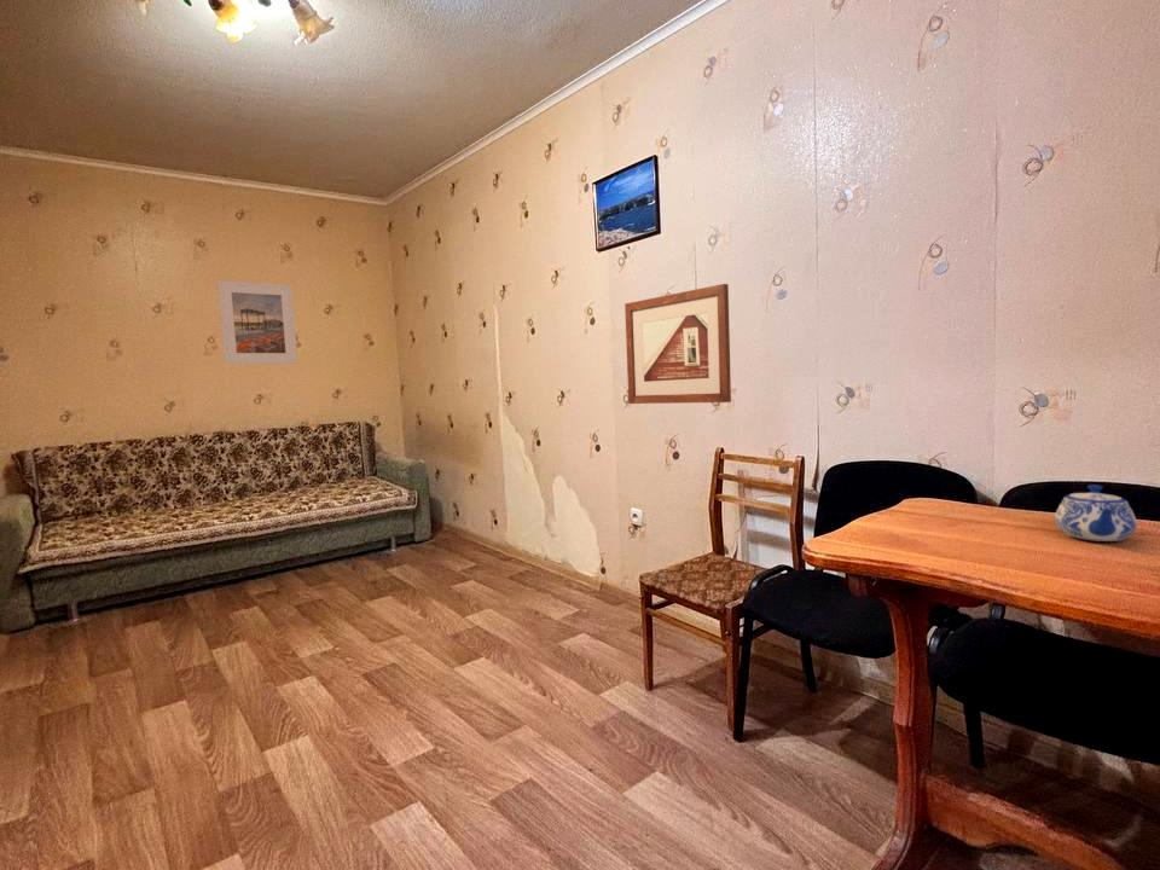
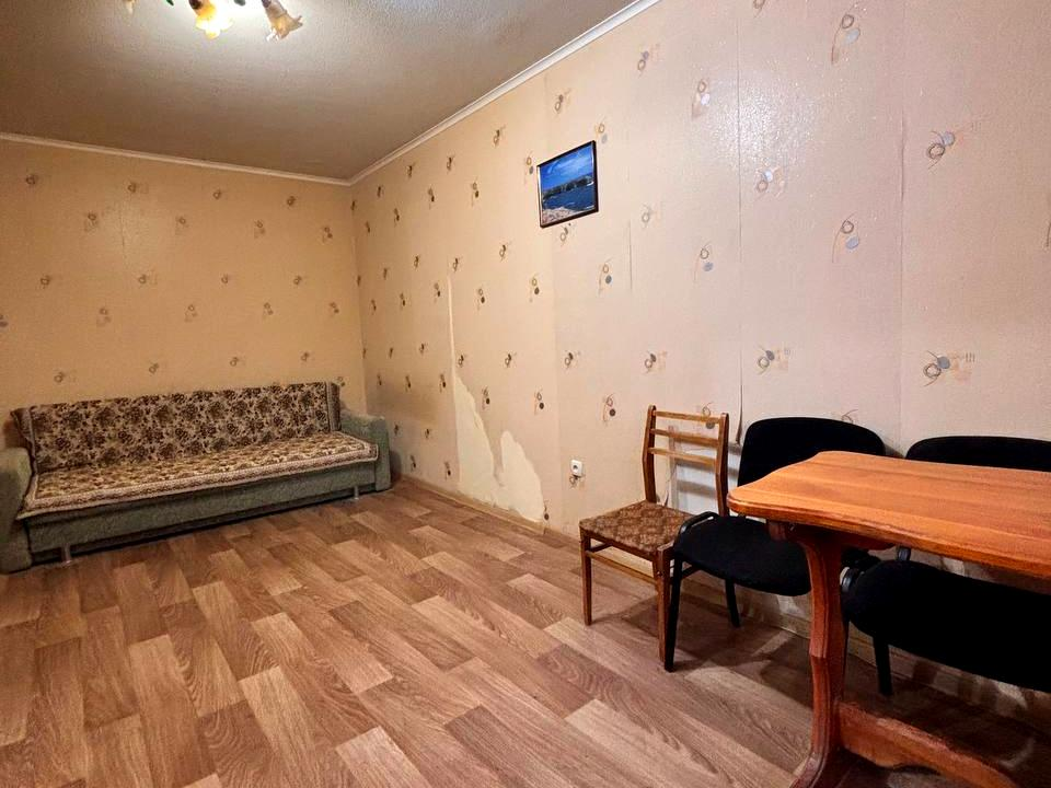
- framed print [216,279,298,365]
- teapot [1054,483,1138,543]
- picture frame [624,283,732,405]
